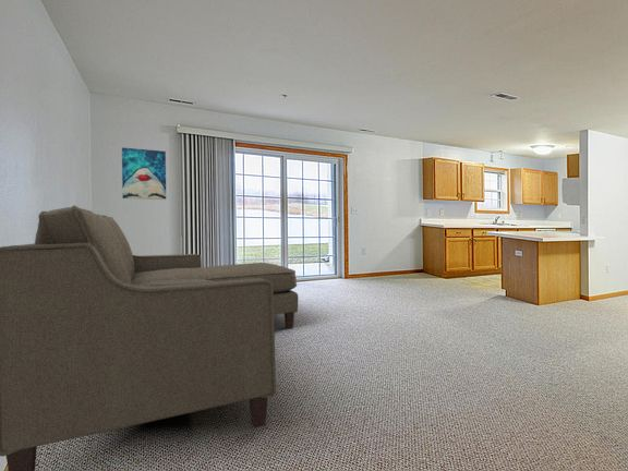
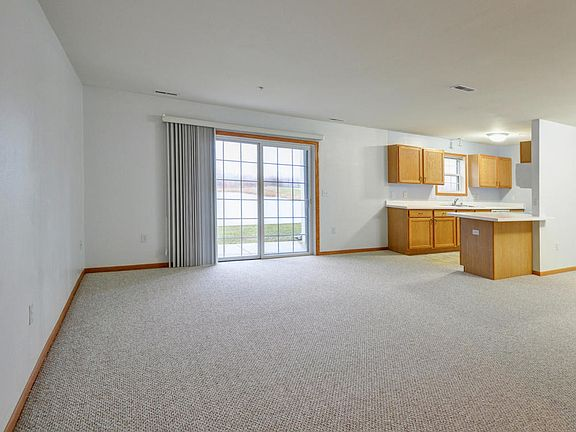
- sofa [0,204,299,471]
- wall art [121,146,167,201]
